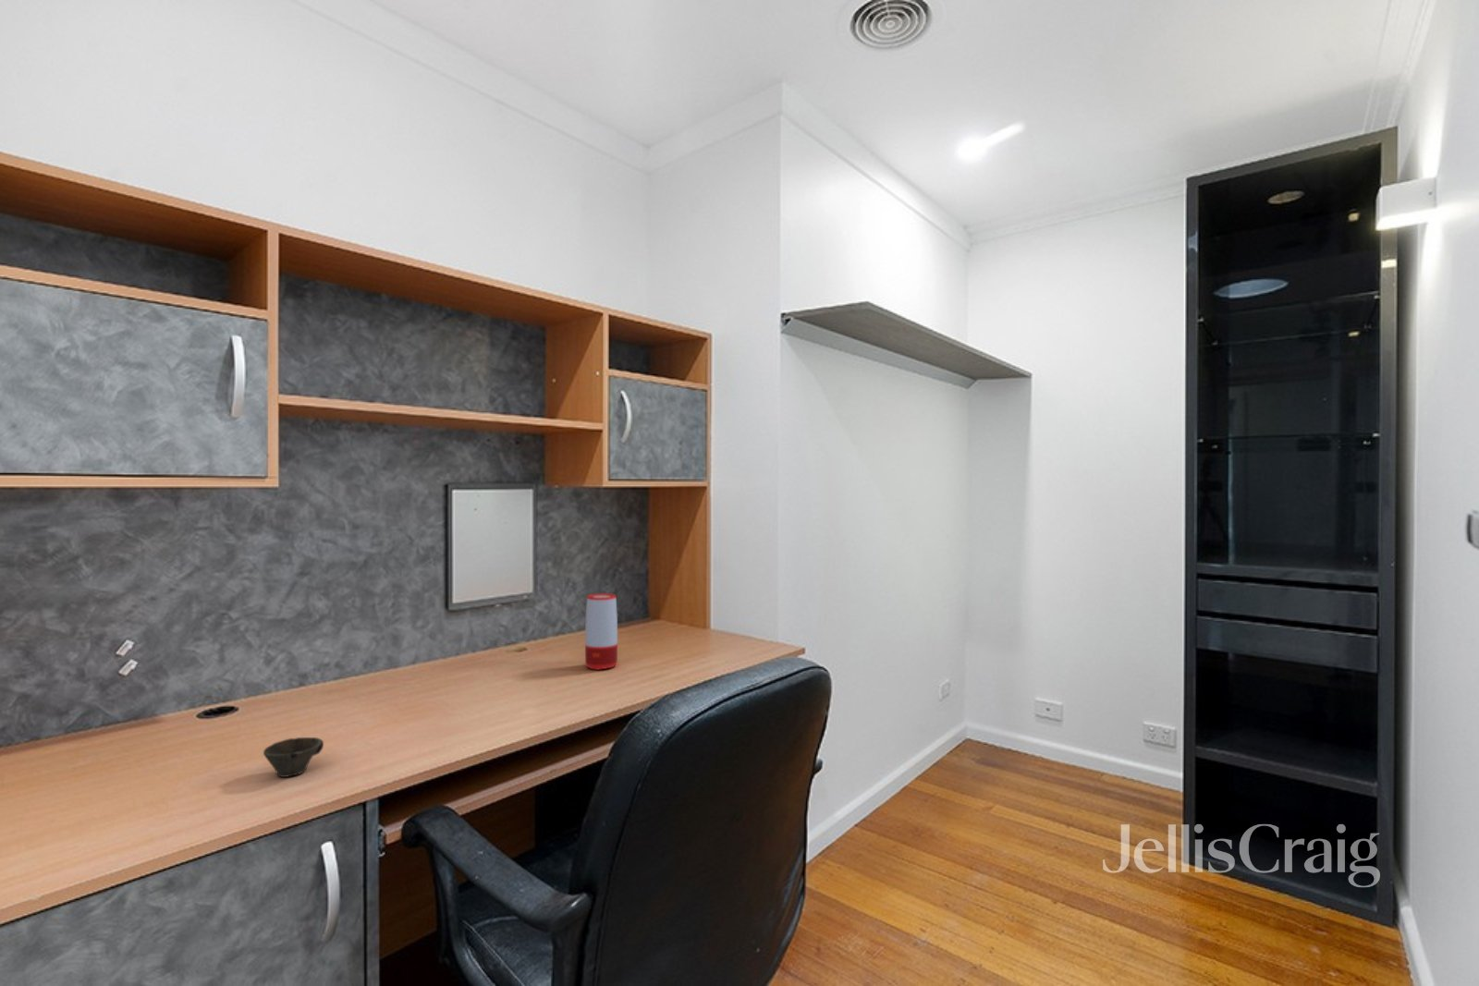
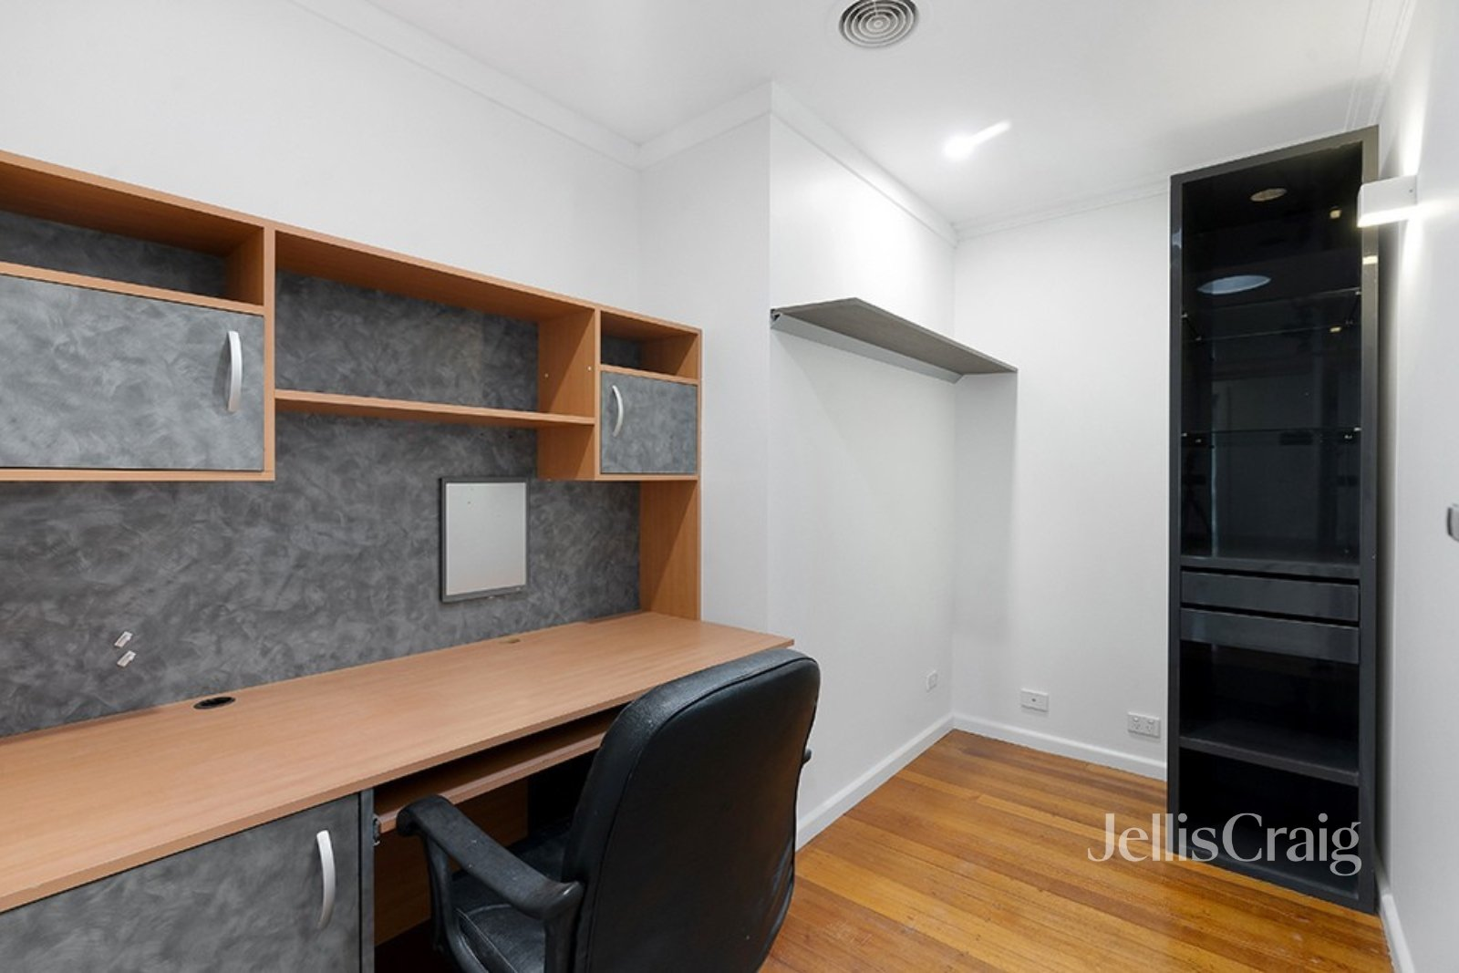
- cup [263,736,325,778]
- speaker [584,592,618,671]
